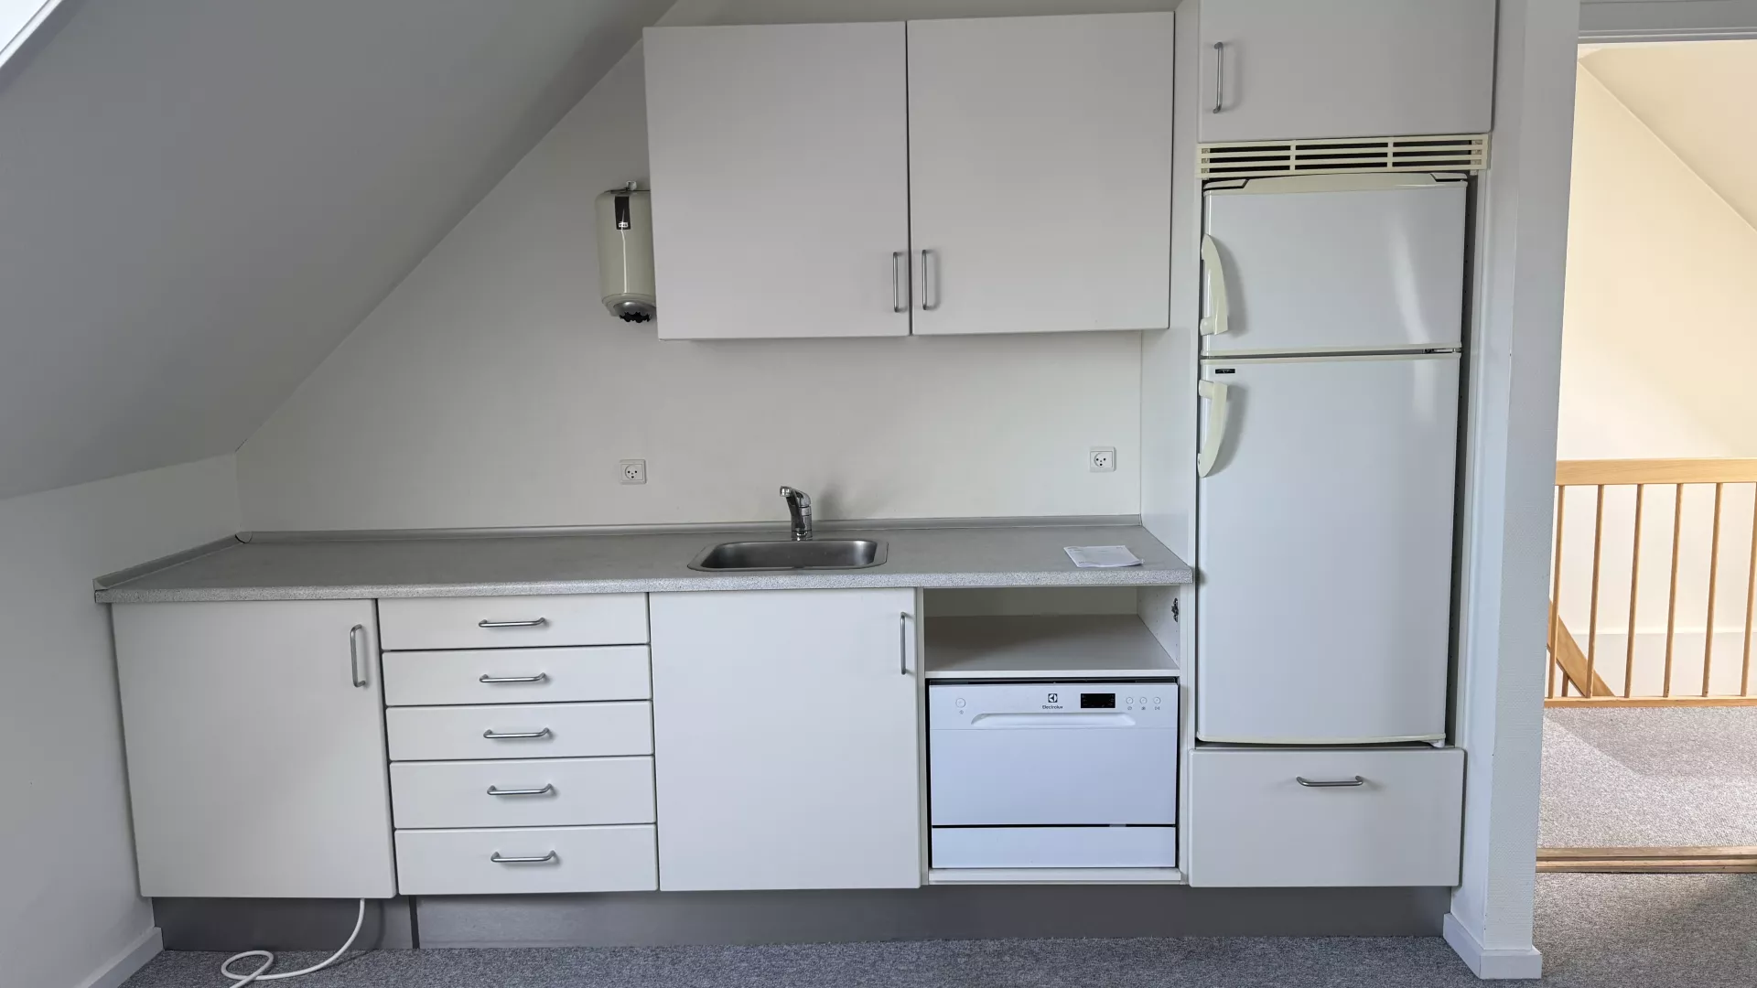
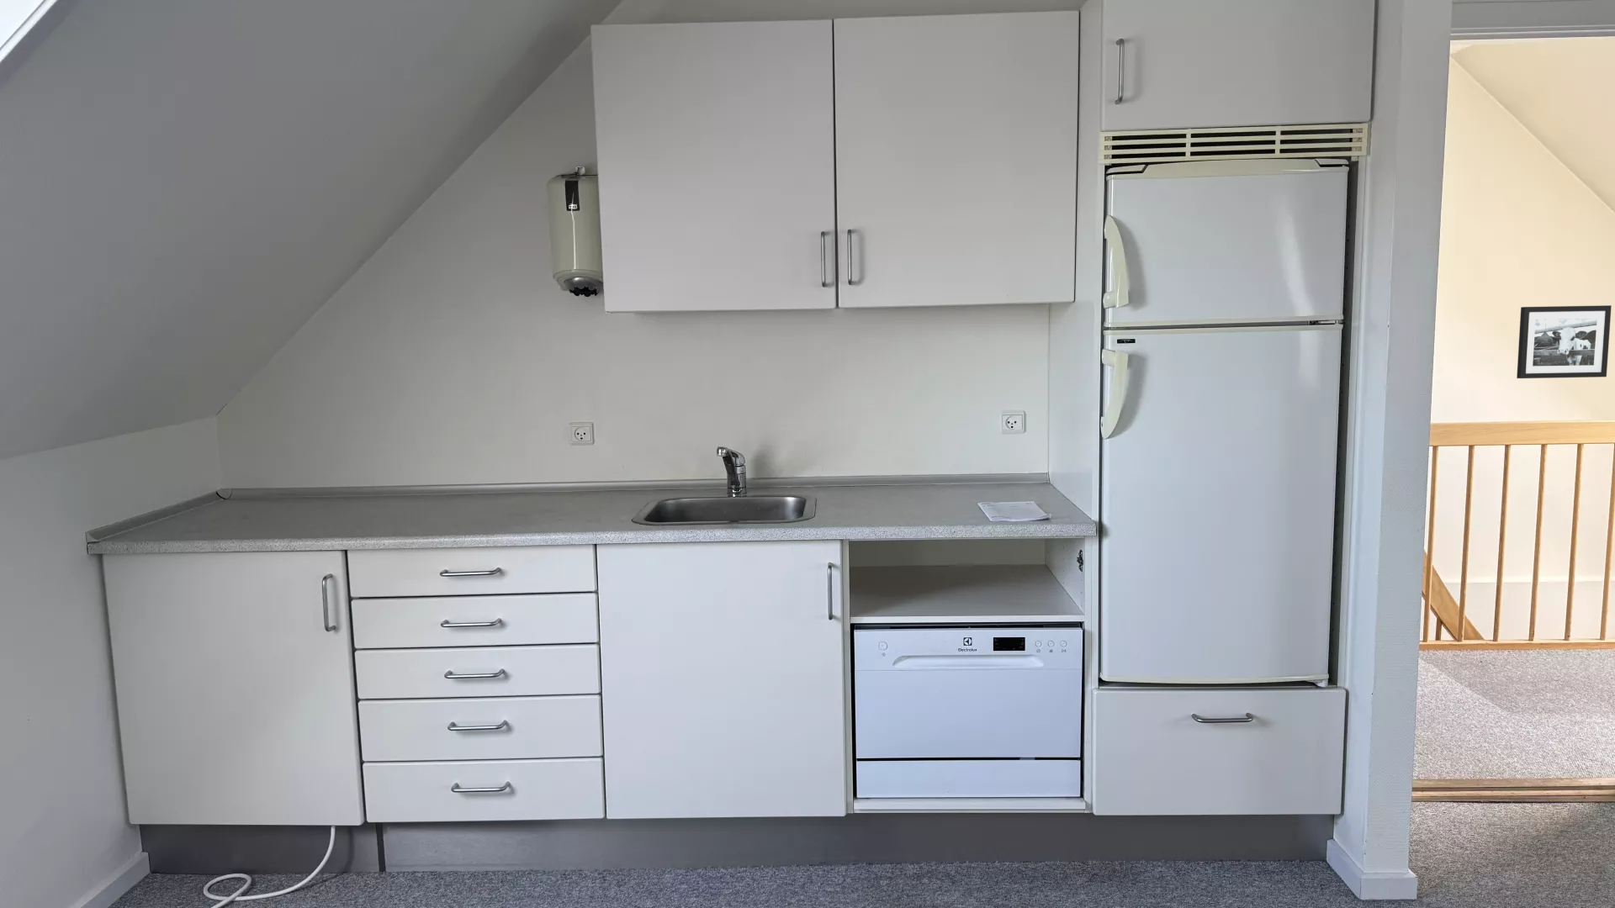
+ picture frame [1516,305,1613,379]
